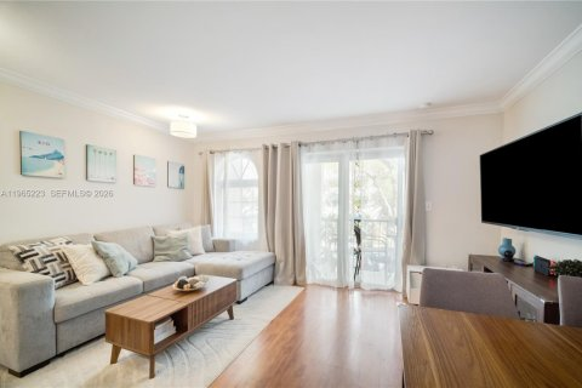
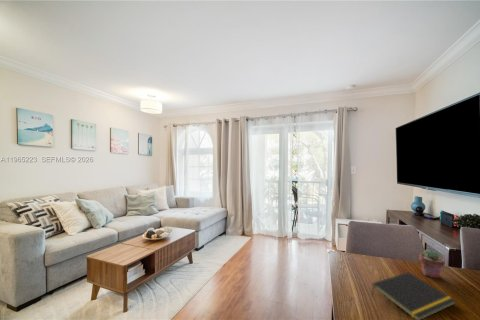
+ notepad [370,271,456,320]
+ potted succulent [419,248,446,279]
